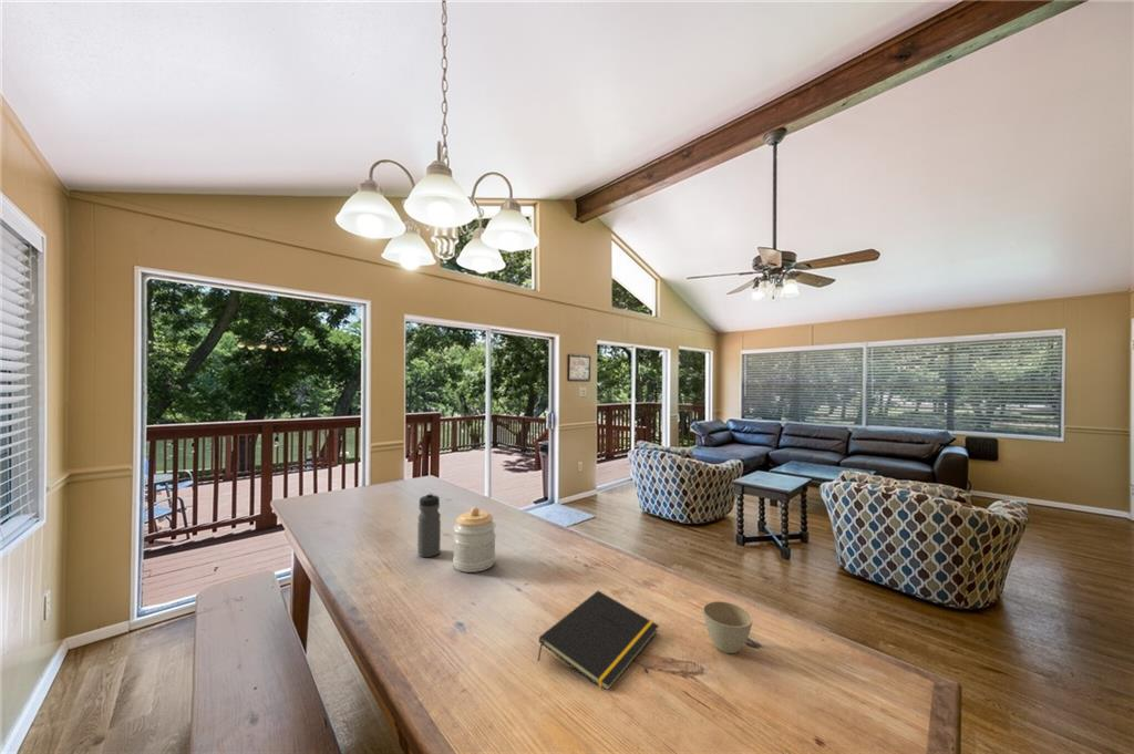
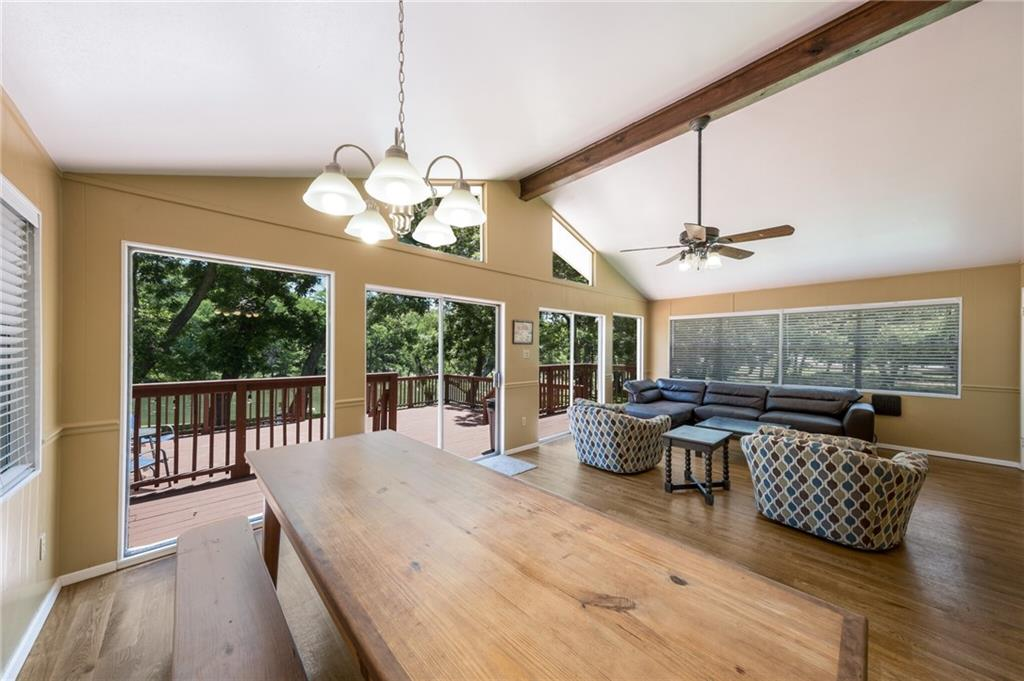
- jar [452,506,497,574]
- flower pot [702,600,754,654]
- notepad [537,590,660,691]
- water bottle [416,492,442,558]
